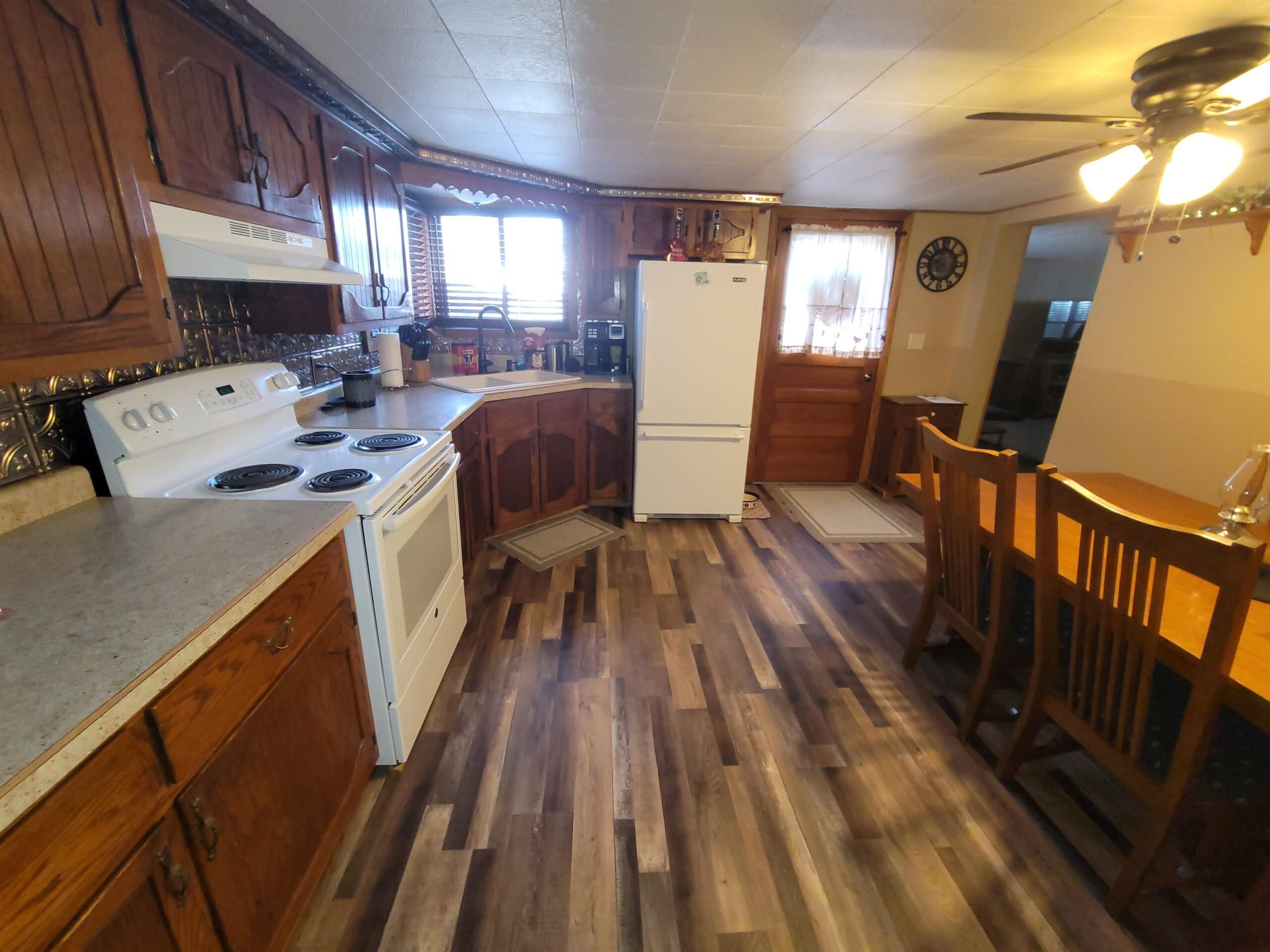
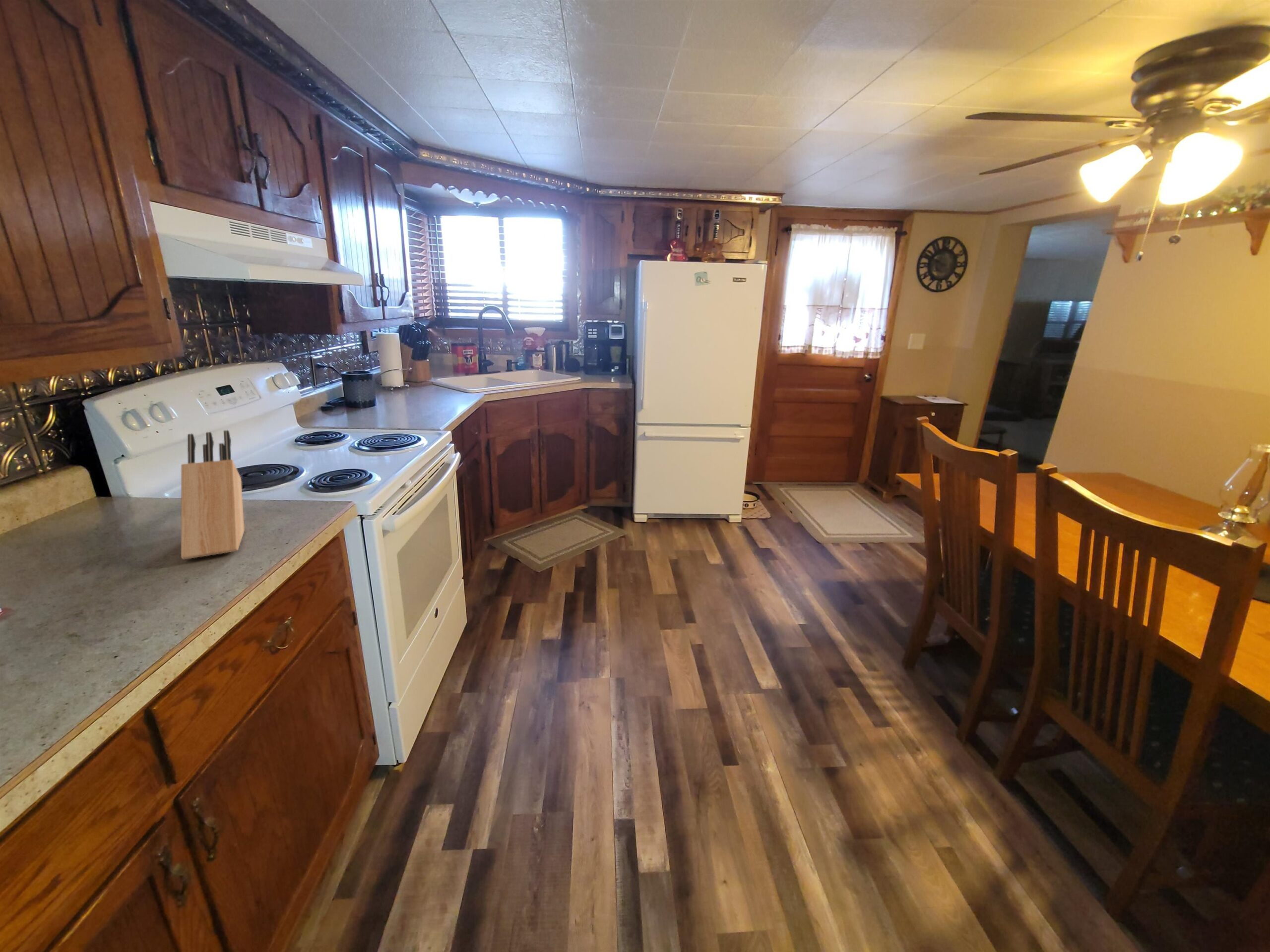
+ knife block [181,430,245,560]
